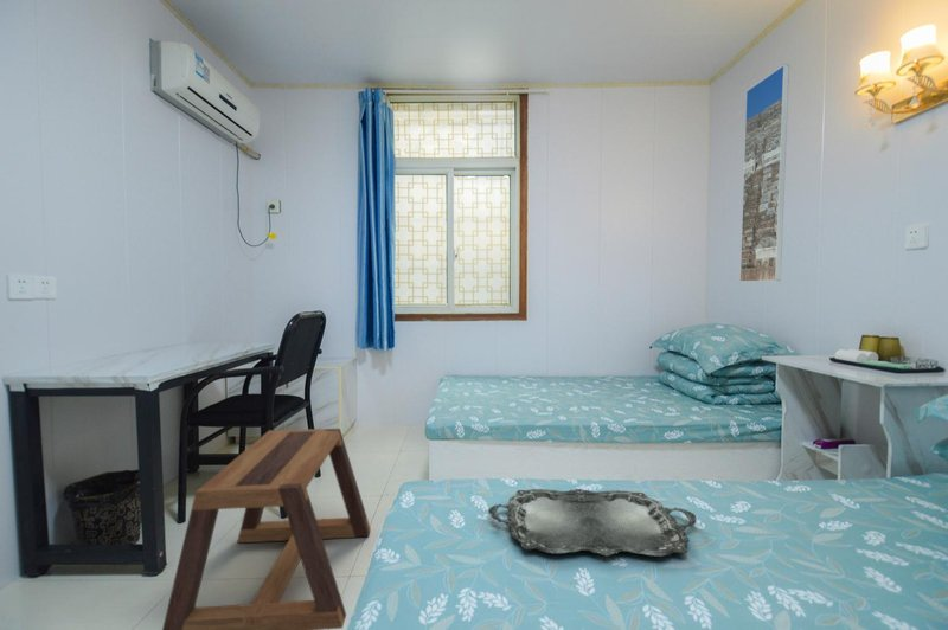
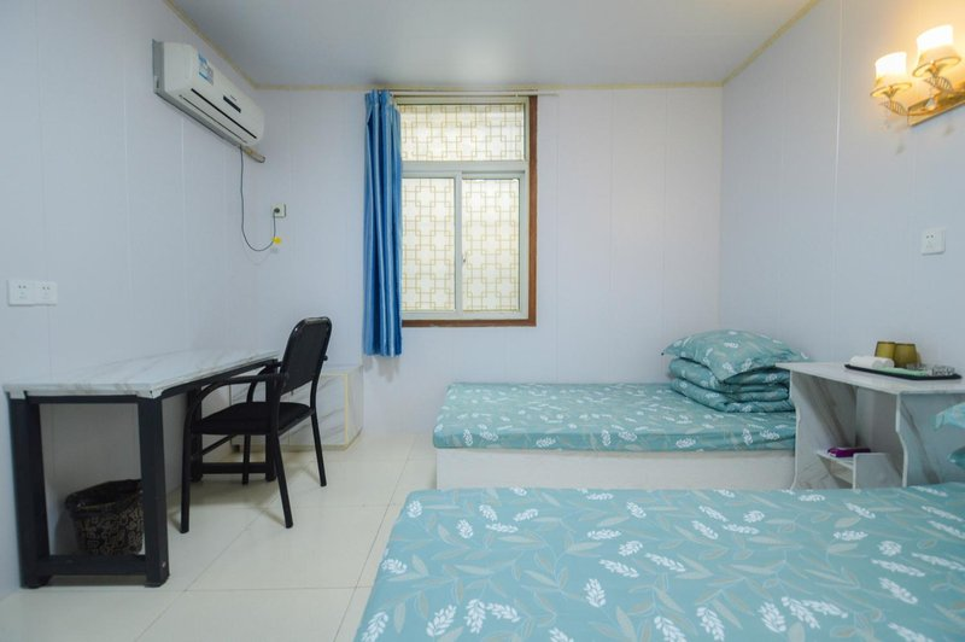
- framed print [738,63,790,283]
- stool [161,427,372,630]
- serving tray [487,488,698,558]
